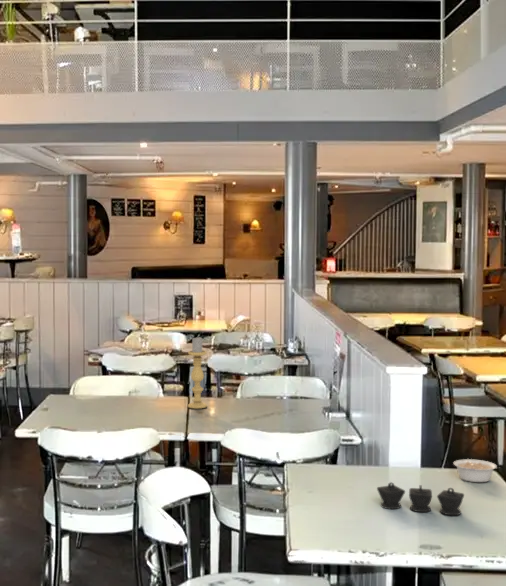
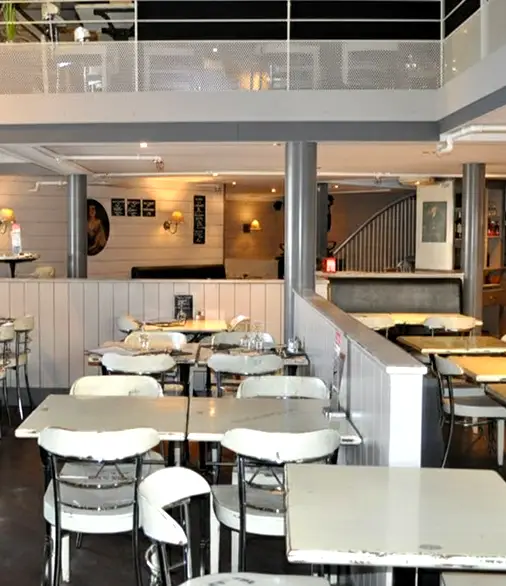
- legume [452,458,502,483]
- sugar bowl [376,481,465,516]
- candle holder [187,335,208,410]
